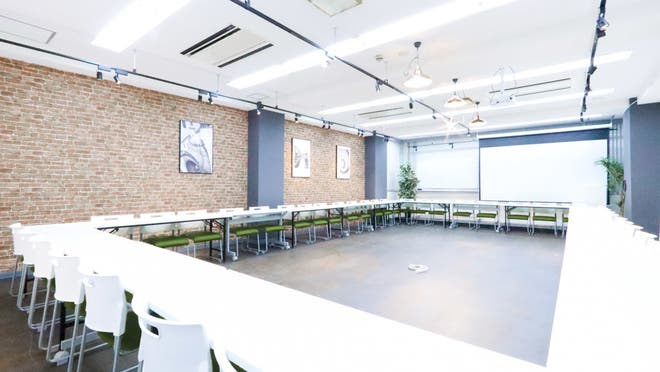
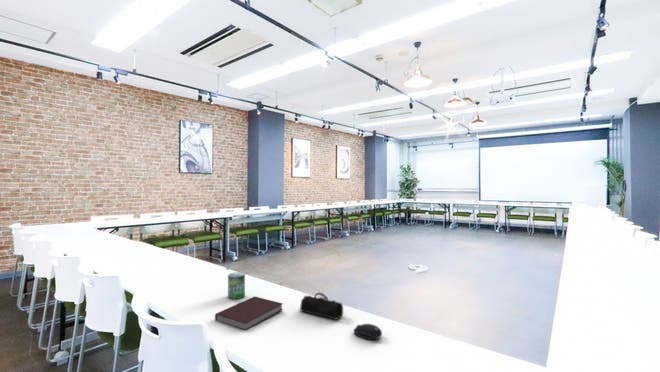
+ computer mouse [352,323,383,341]
+ pencil case [299,292,344,321]
+ notebook [214,295,284,331]
+ beverage can [227,271,246,300]
